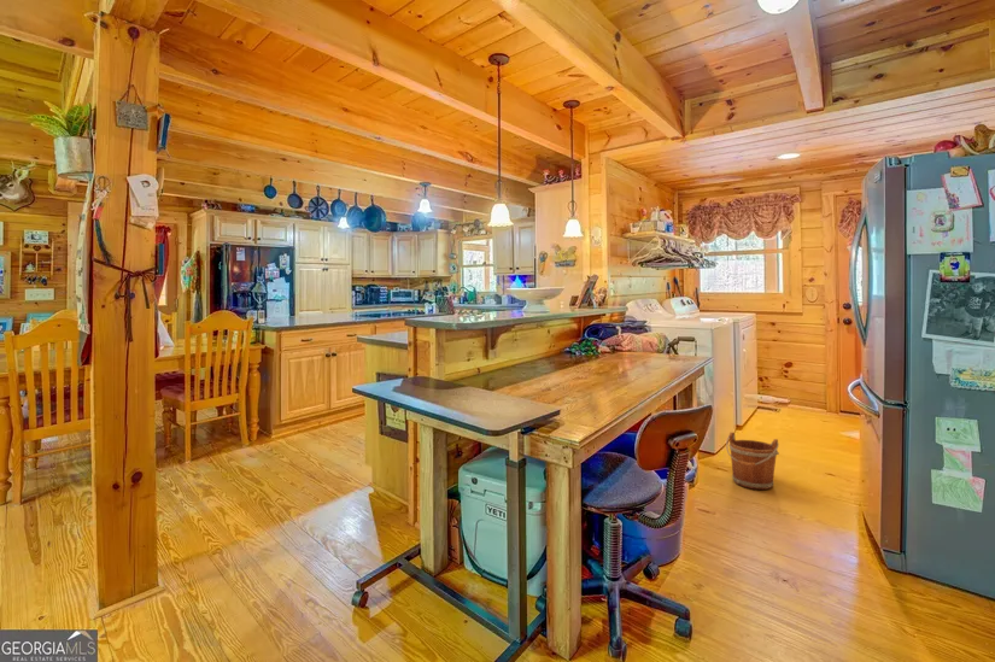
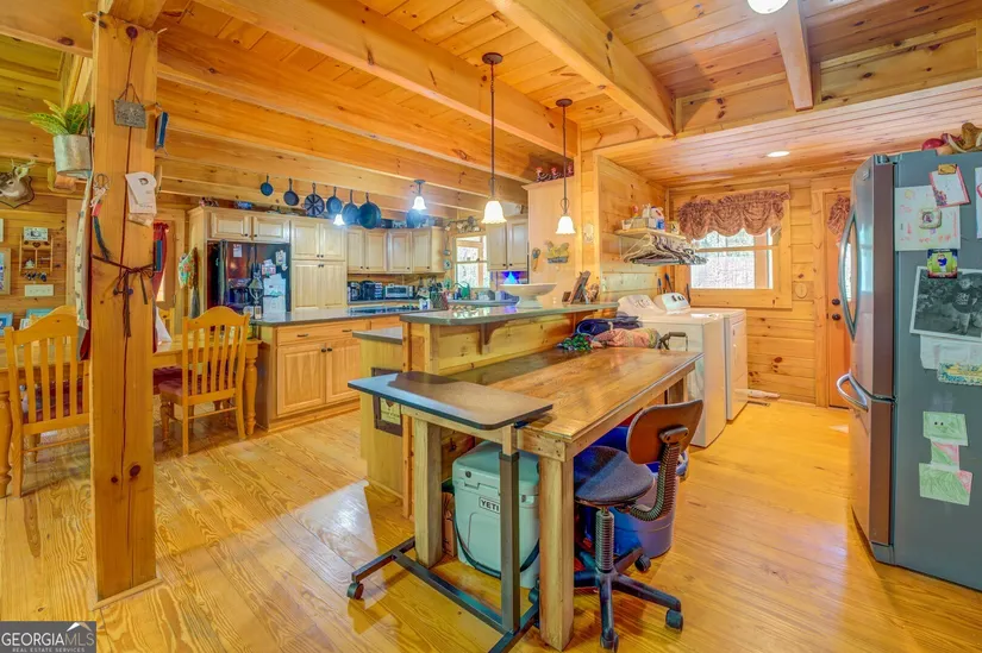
- bucket [725,430,780,491]
